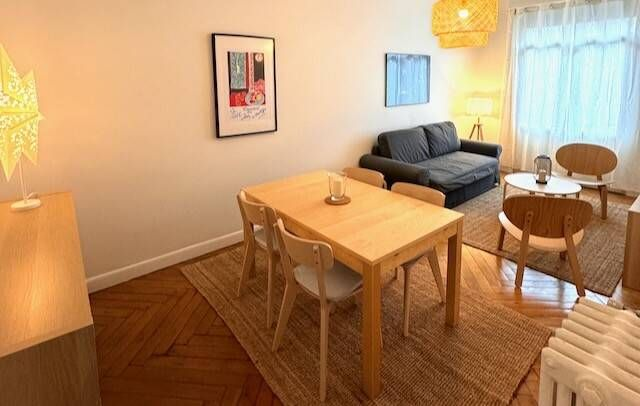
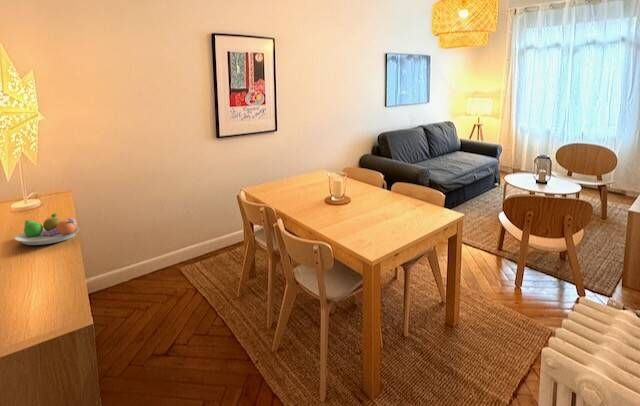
+ fruit bowl [14,212,80,246]
